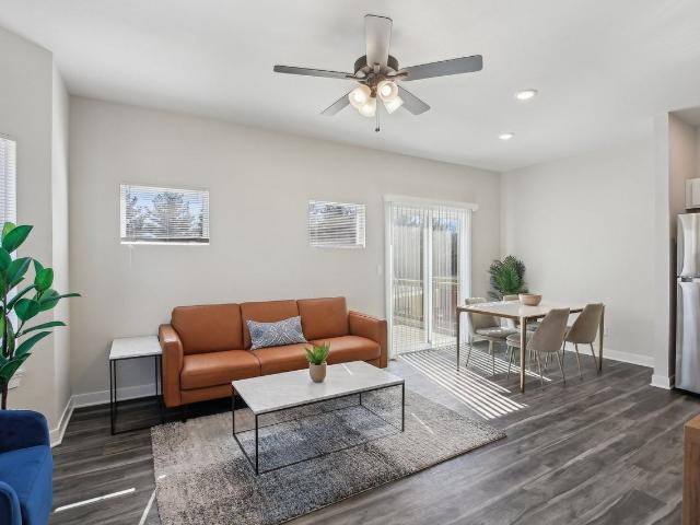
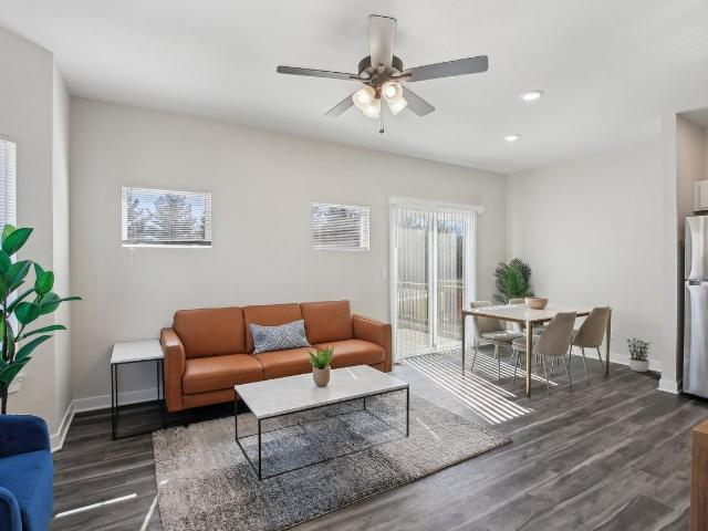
+ potted plant [626,337,654,373]
